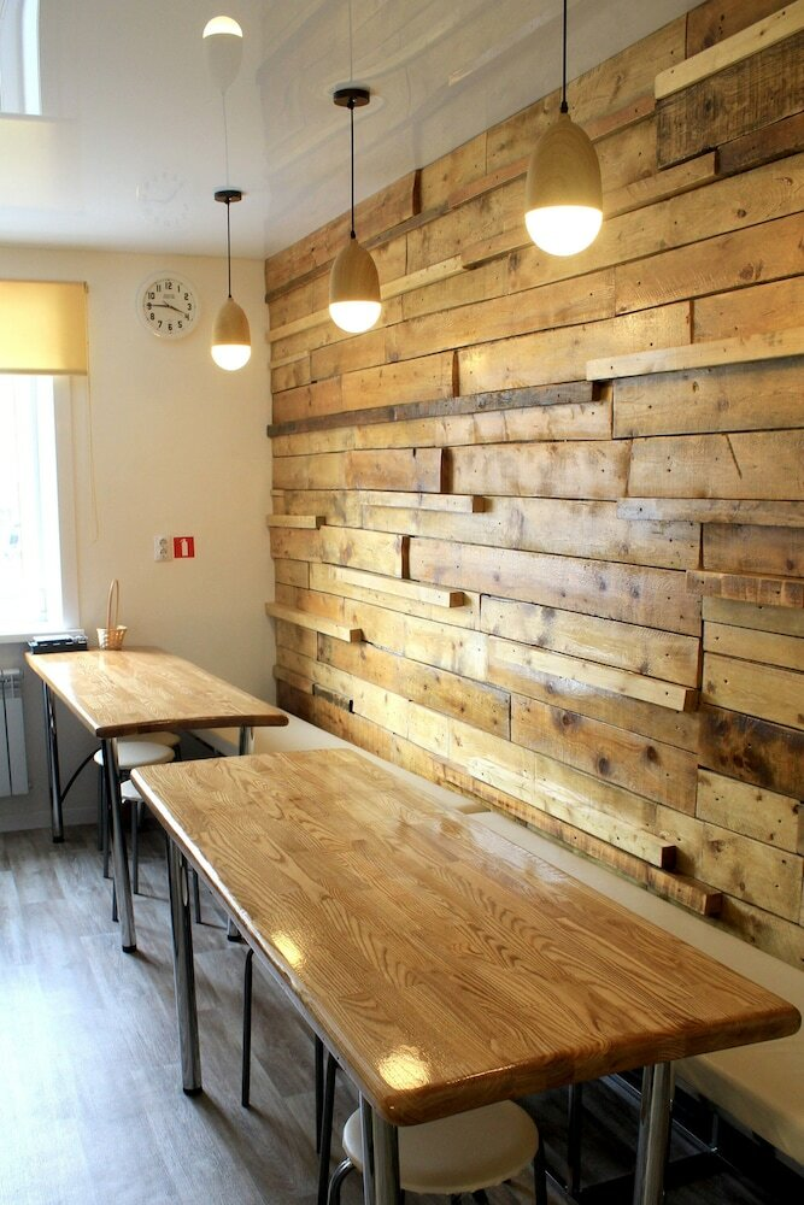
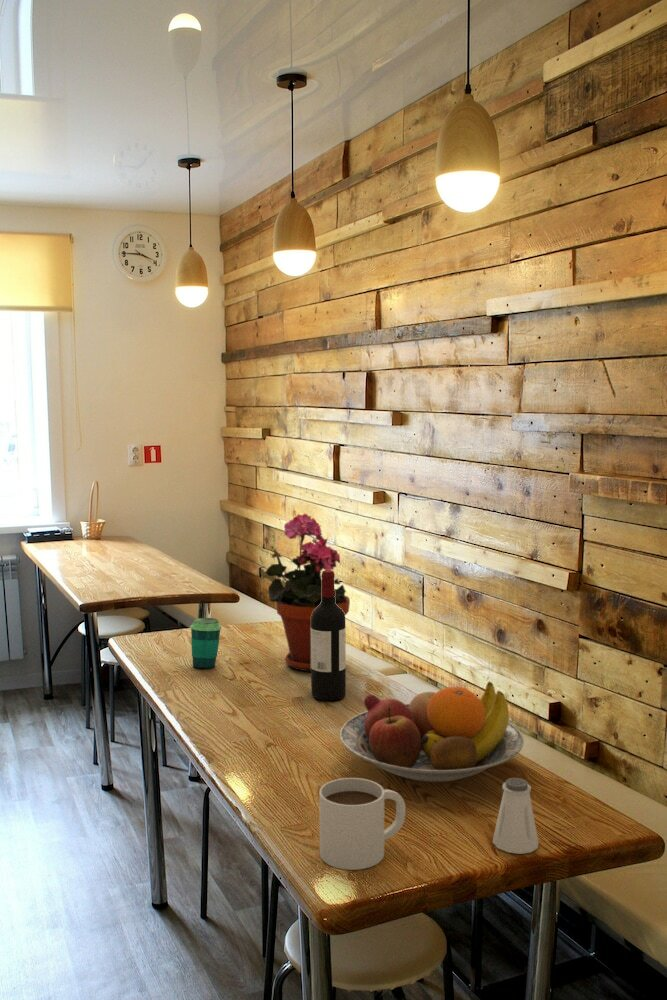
+ mug [318,777,406,871]
+ potted plant [264,513,351,672]
+ wine bottle [310,570,347,702]
+ cup [189,617,222,670]
+ fruit bowl [339,680,525,783]
+ saltshaker [491,777,540,855]
